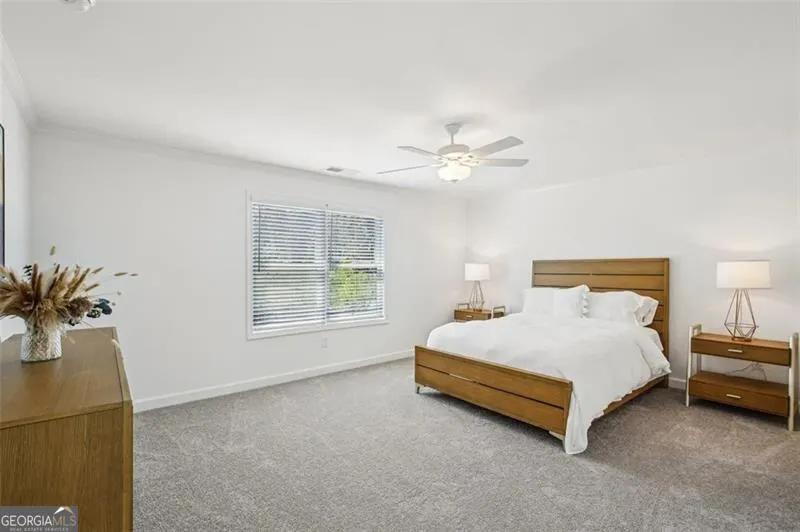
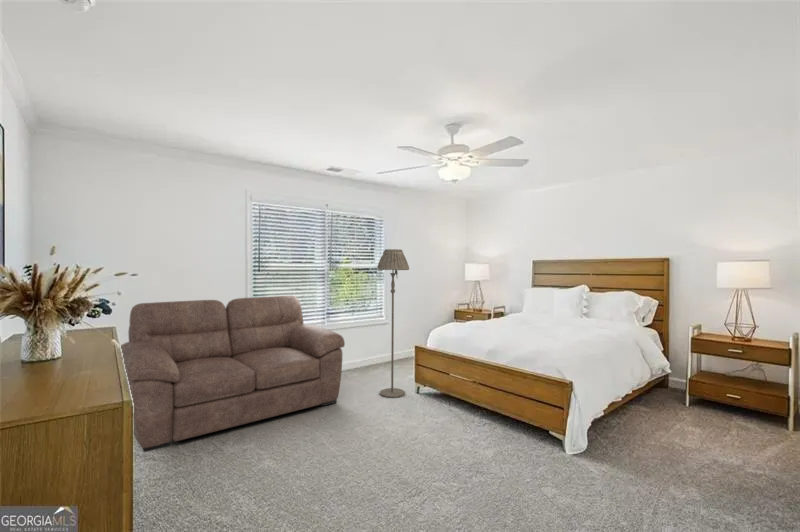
+ floor lamp [376,248,410,399]
+ sofa [120,295,346,453]
